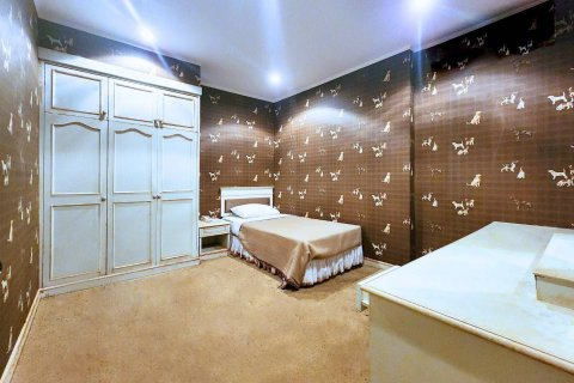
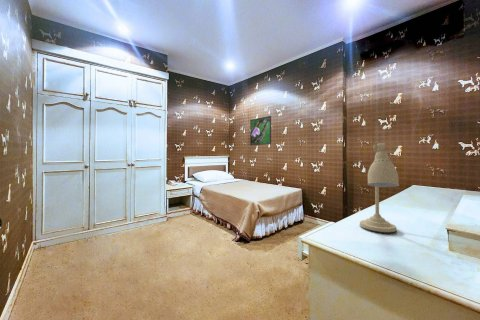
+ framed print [249,115,272,147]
+ desk lamp [359,142,400,234]
